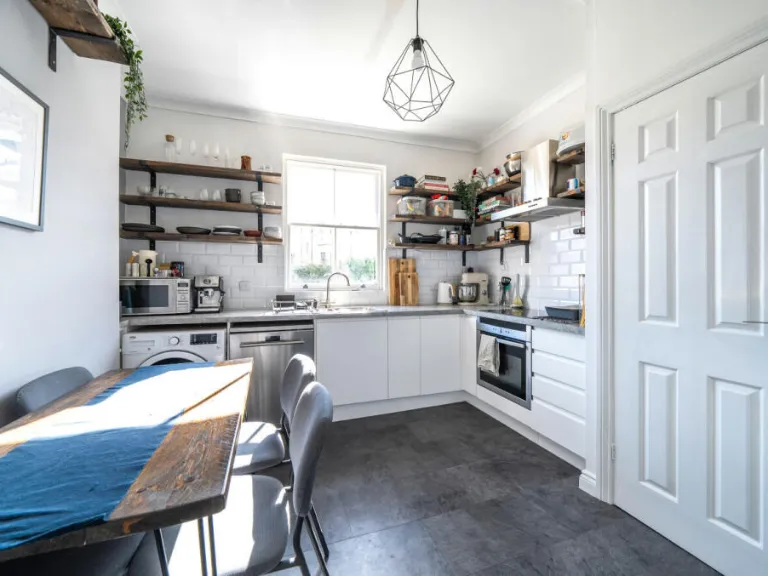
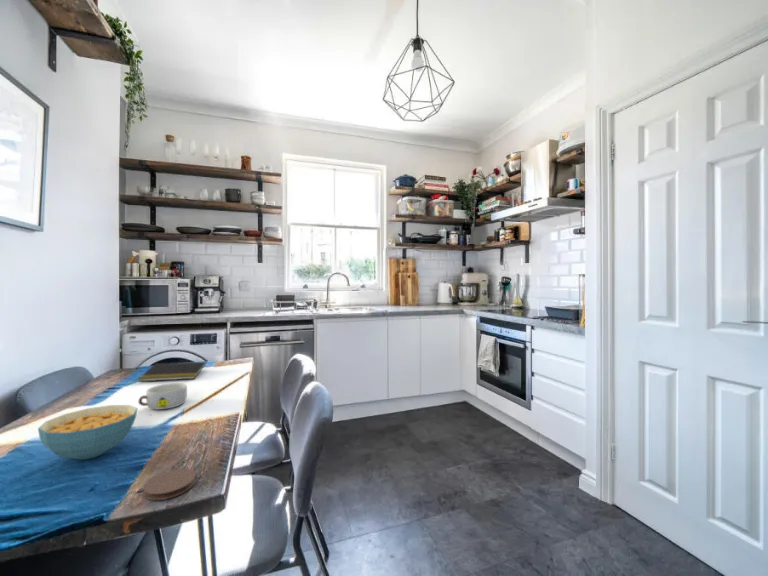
+ notepad [137,360,207,382]
+ bowl [137,382,188,411]
+ cereal bowl [37,404,138,460]
+ coaster [143,468,197,501]
